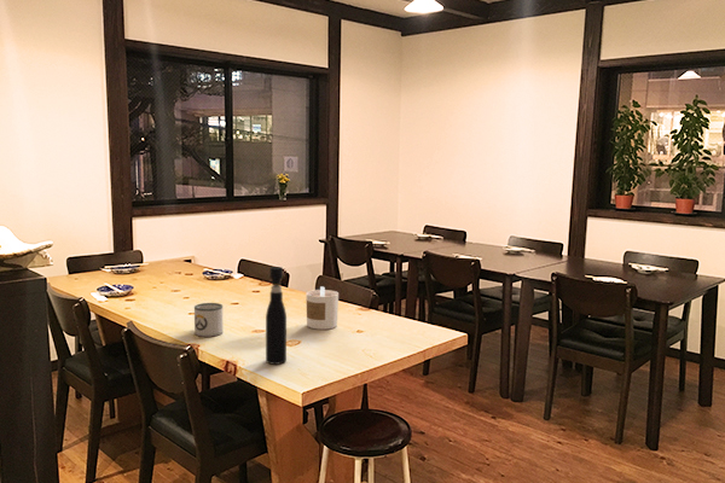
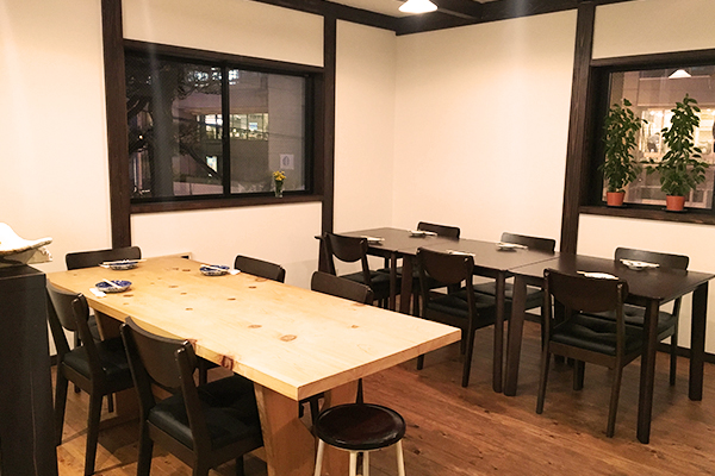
- candle [306,285,340,331]
- pepper grinder [265,266,288,366]
- mug [193,302,224,338]
